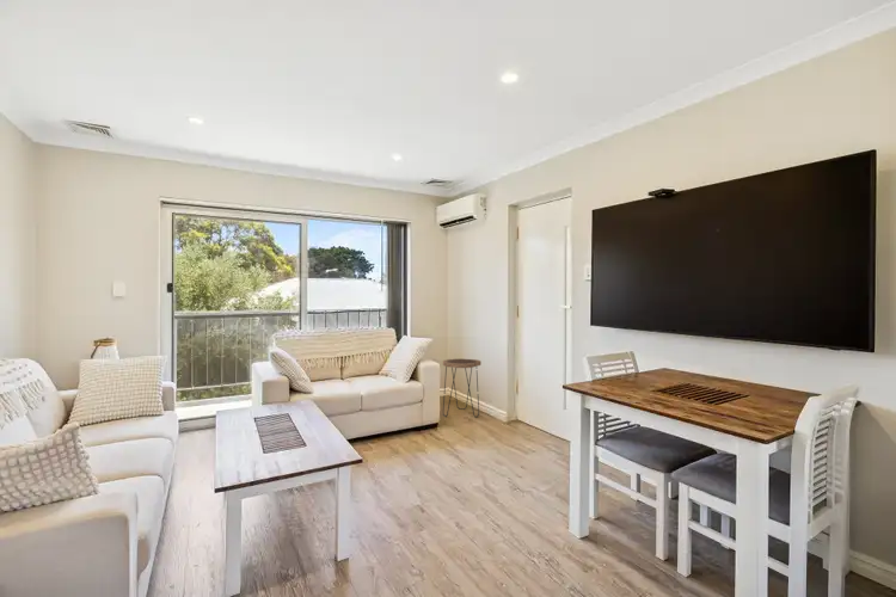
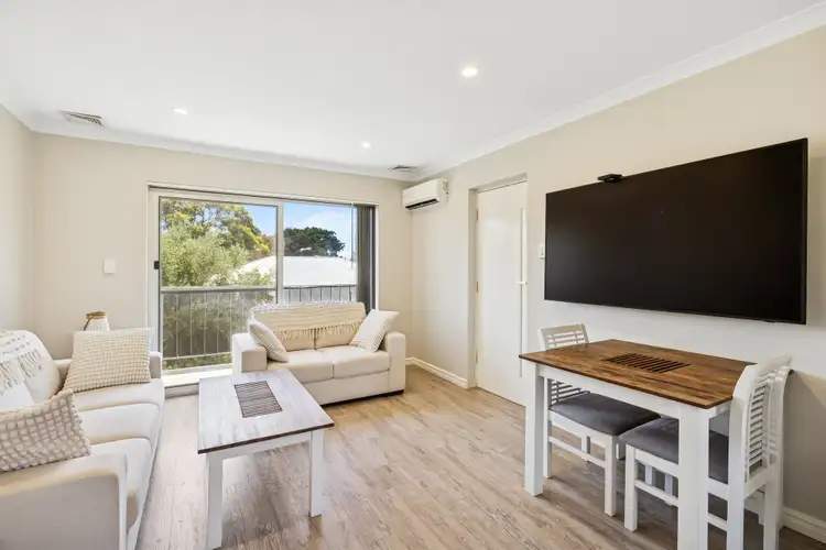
- side table [442,358,483,419]
